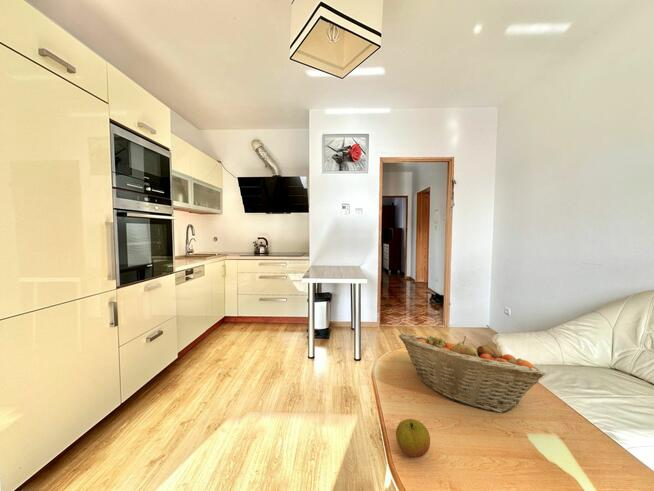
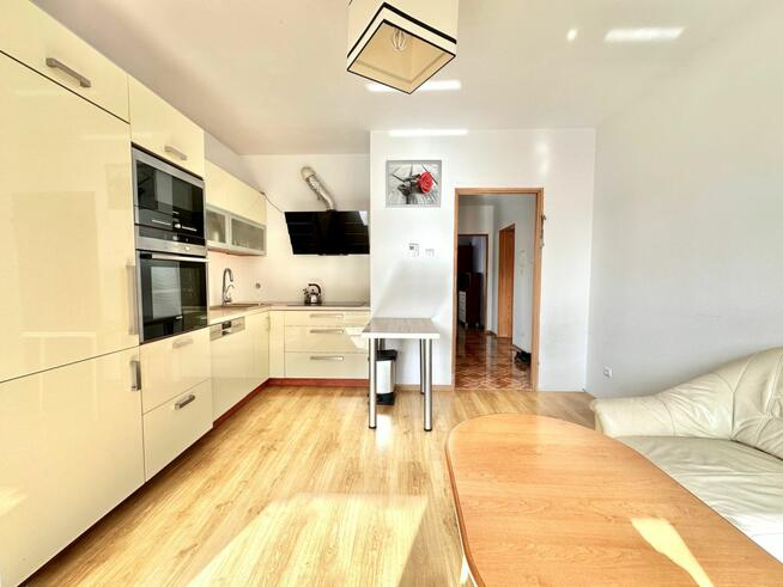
- fruit basket [398,332,546,414]
- apple [395,418,431,458]
